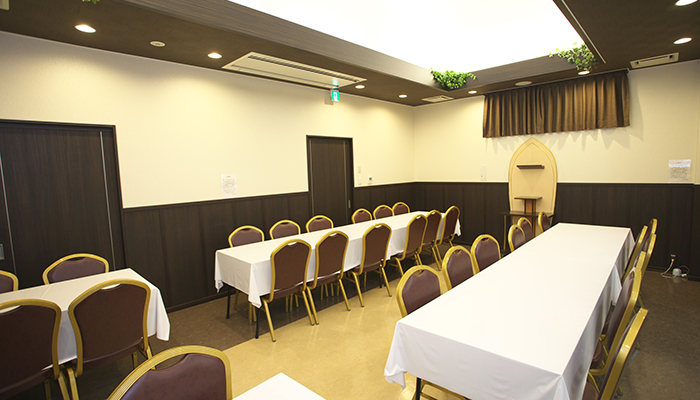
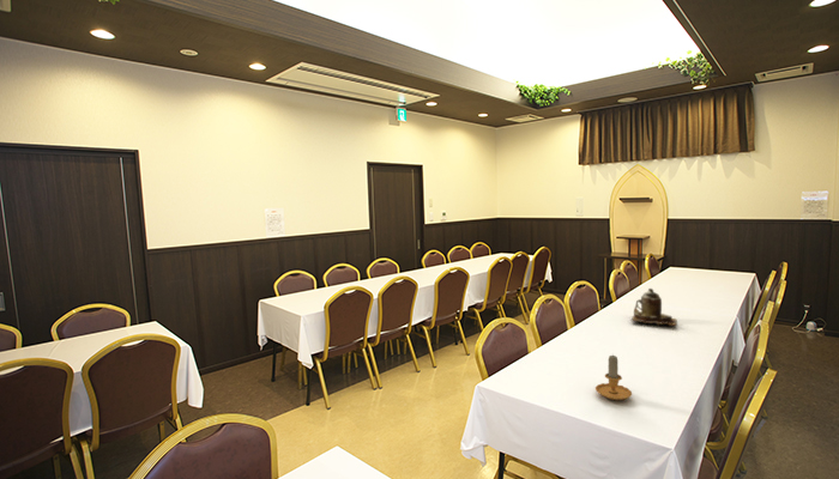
+ candle [594,353,633,401]
+ teapot [629,287,677,327]
